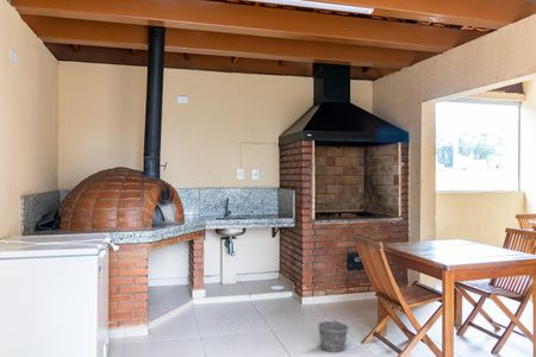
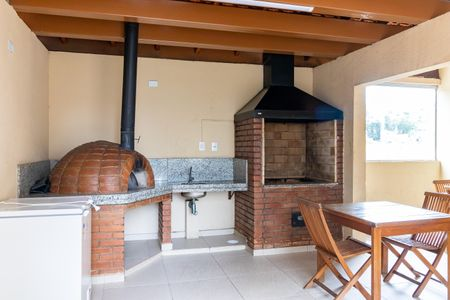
- bucket [317,312,350,353]
